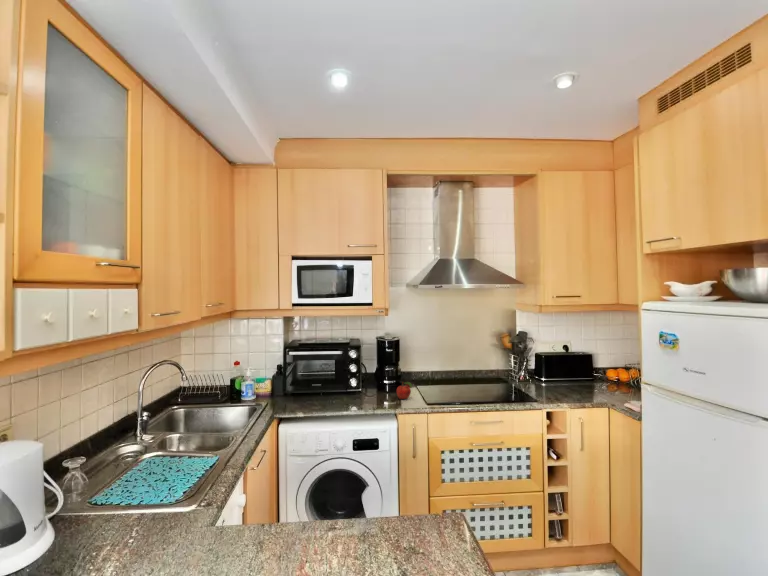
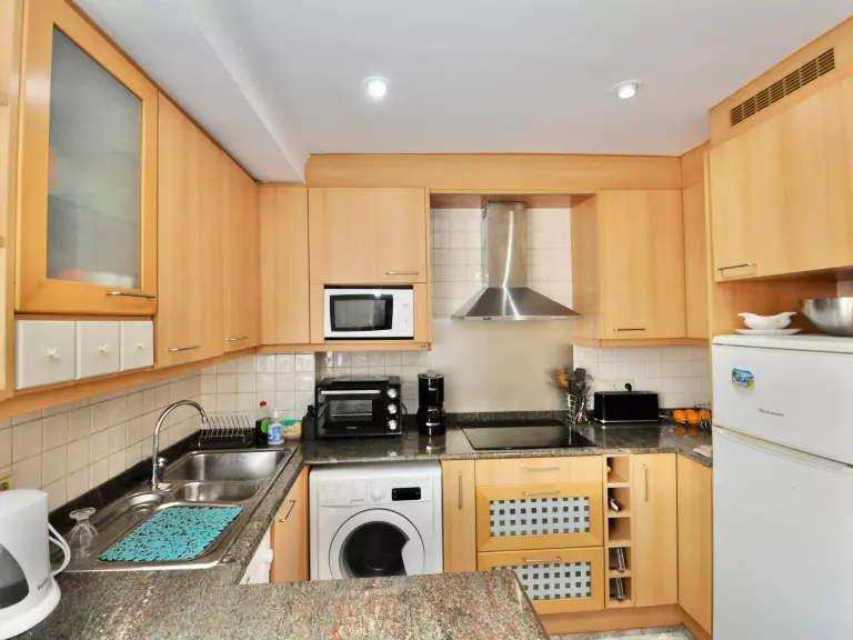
- fruit [395,381,413,400]
